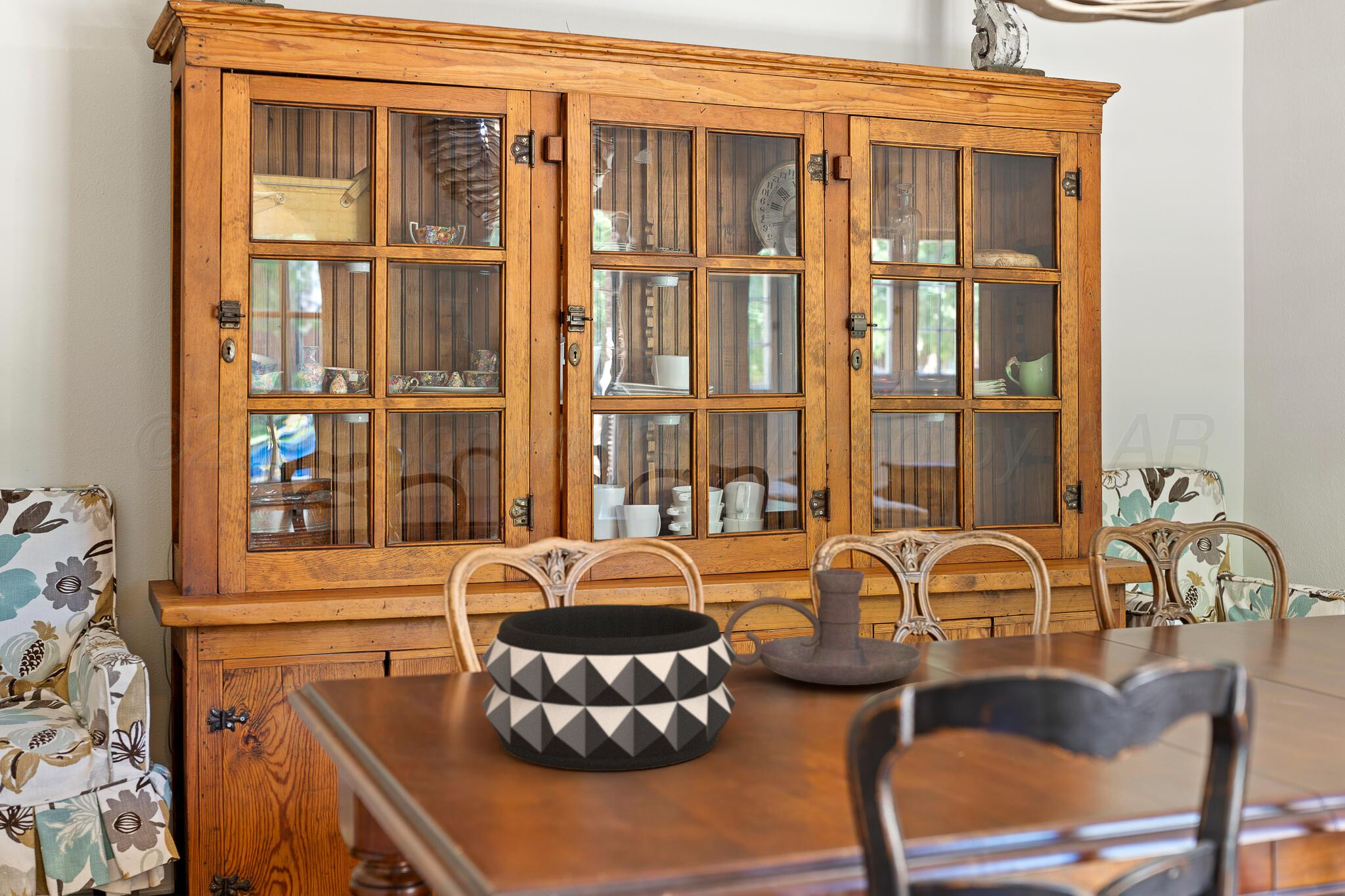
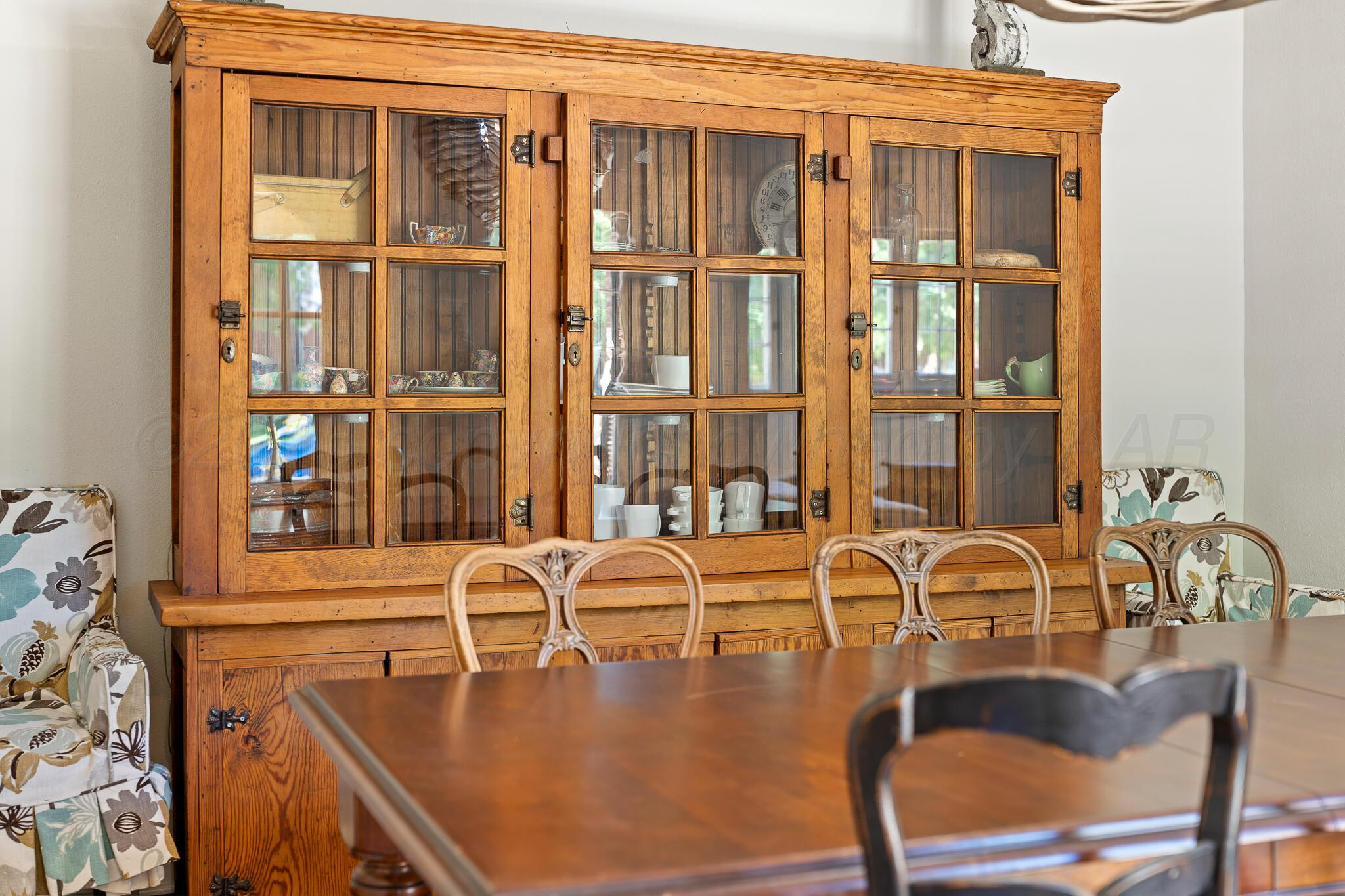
- decorative bowl [481,604,736,771]
- candle holder [723,569,922,686]
